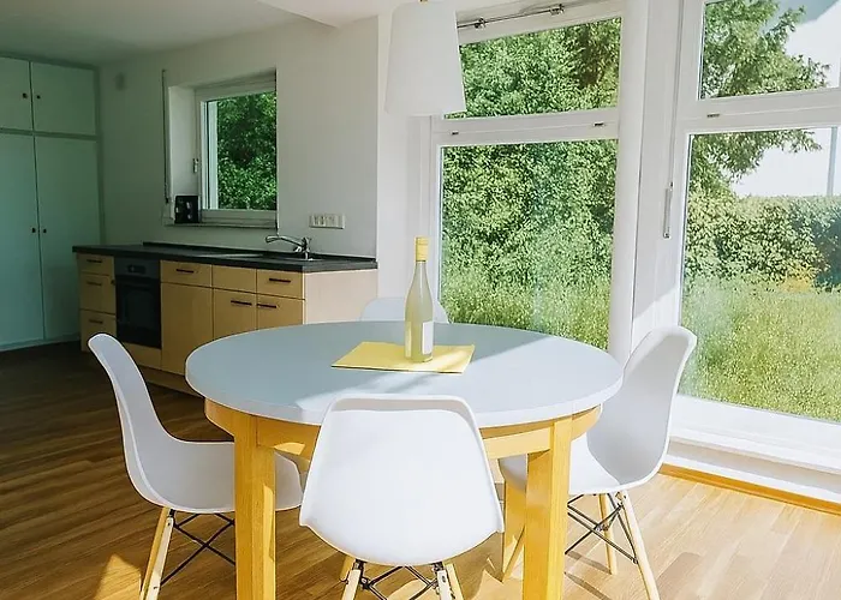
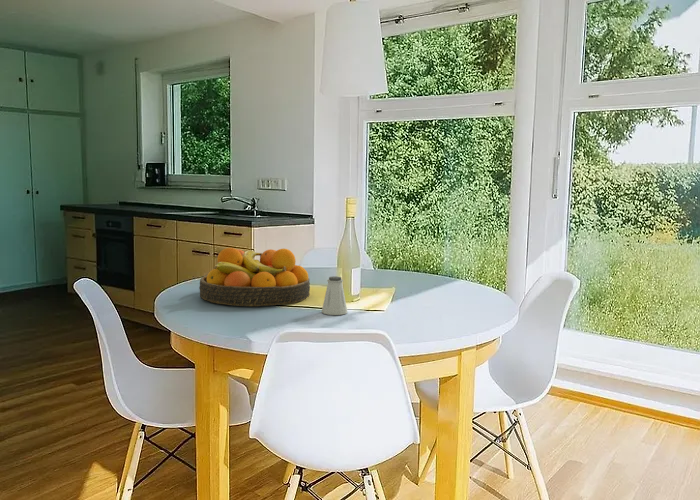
+ fruit bowl [198,247,311,307]
+ saltshaker [321,275,348,316]
